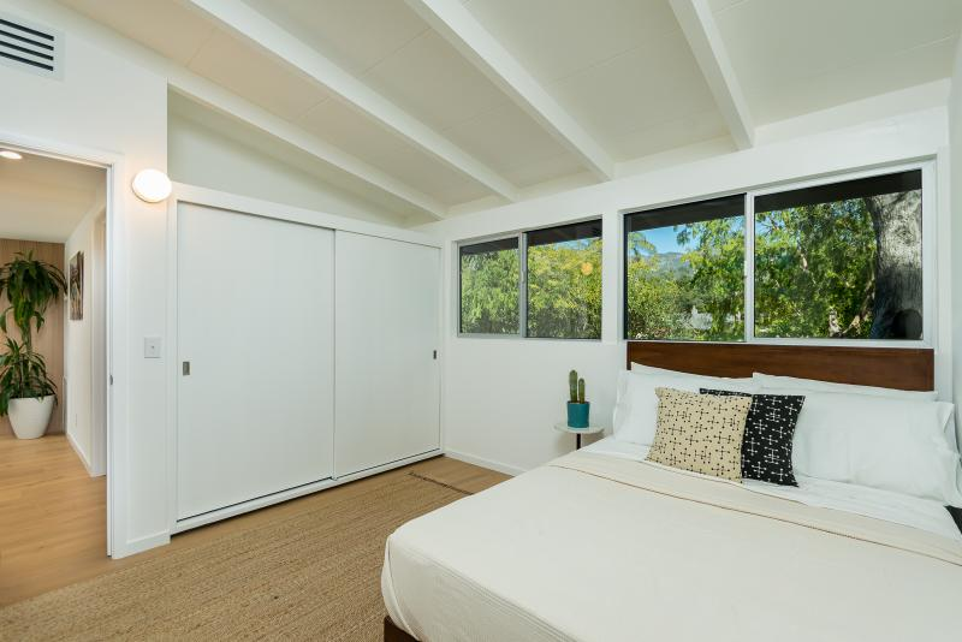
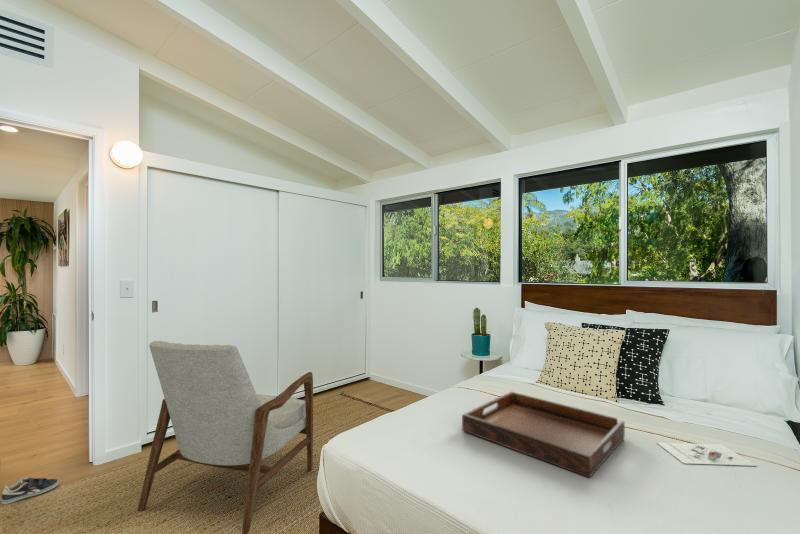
+ sneaker [1,477,60,505]
+ architectural model [657,442,757,467]
+ serving tray [461,391,626,479]
+ armchair [136,340,314,534]
